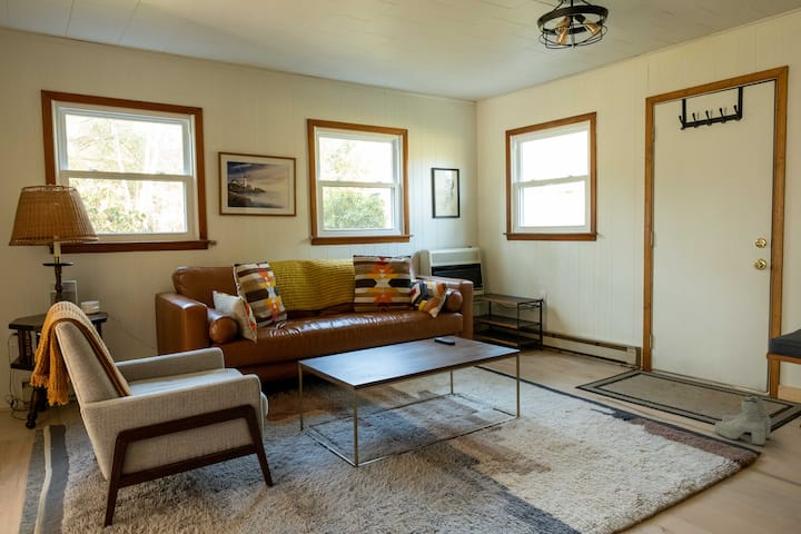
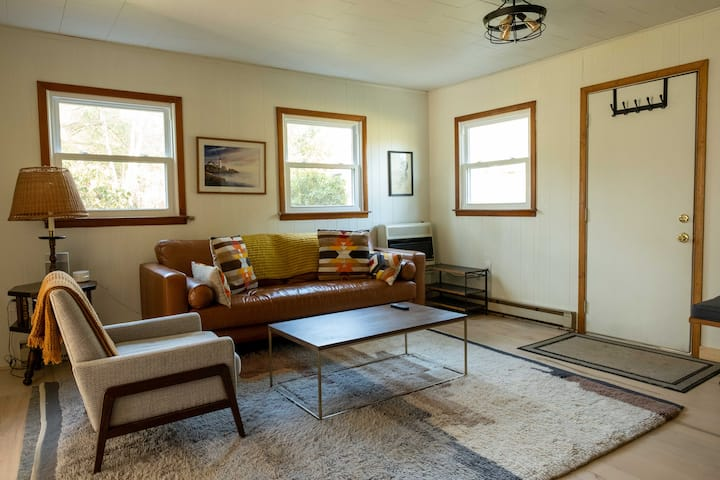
- boots [713,394,772,446]
